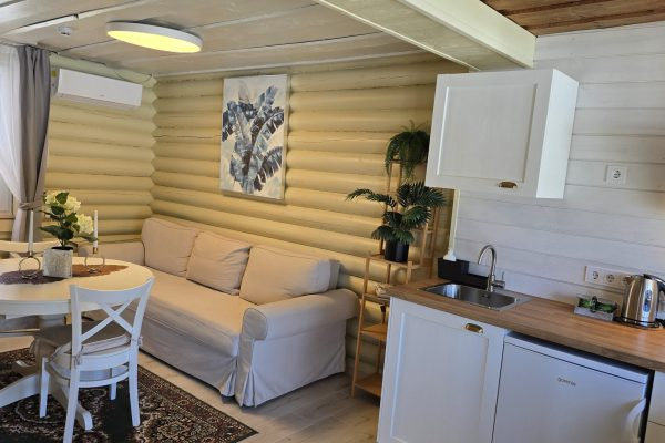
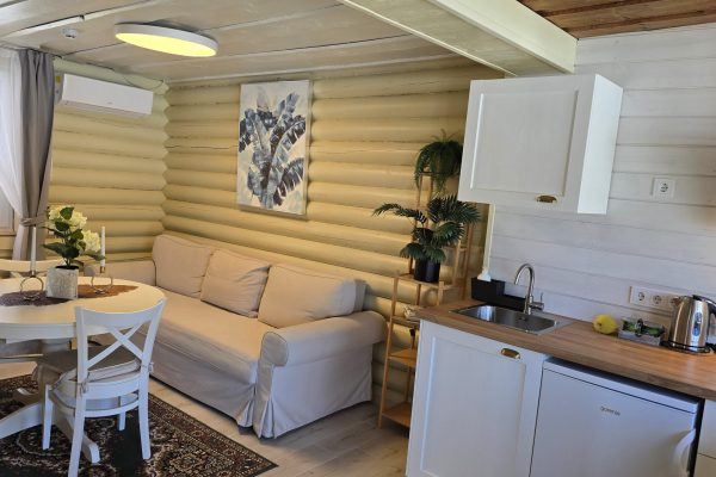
+ fruit [593,314,617,335]
